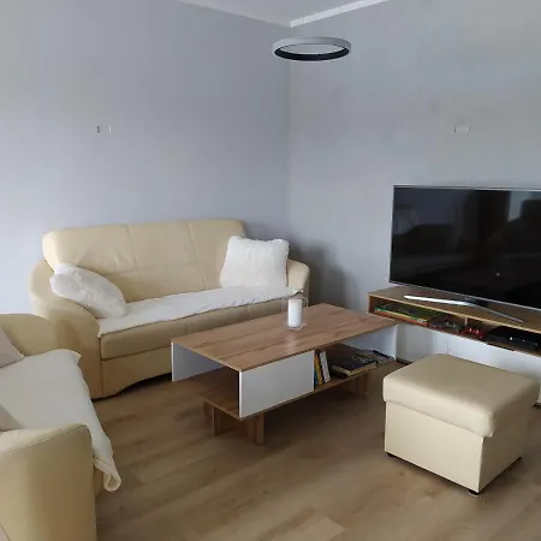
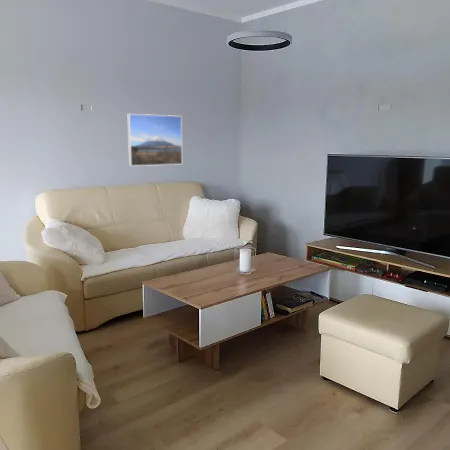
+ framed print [127,113,183,167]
